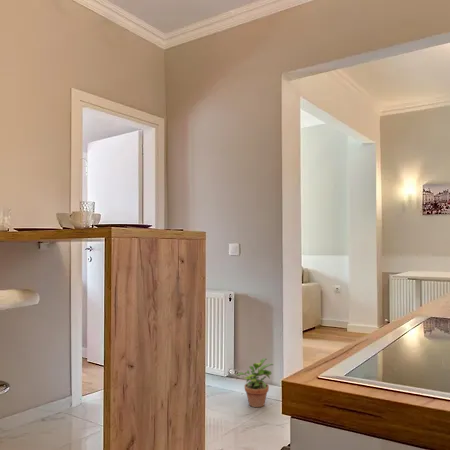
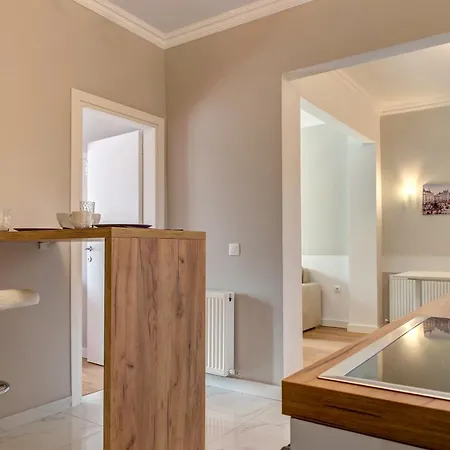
- potted plant [235,357,274,408]
